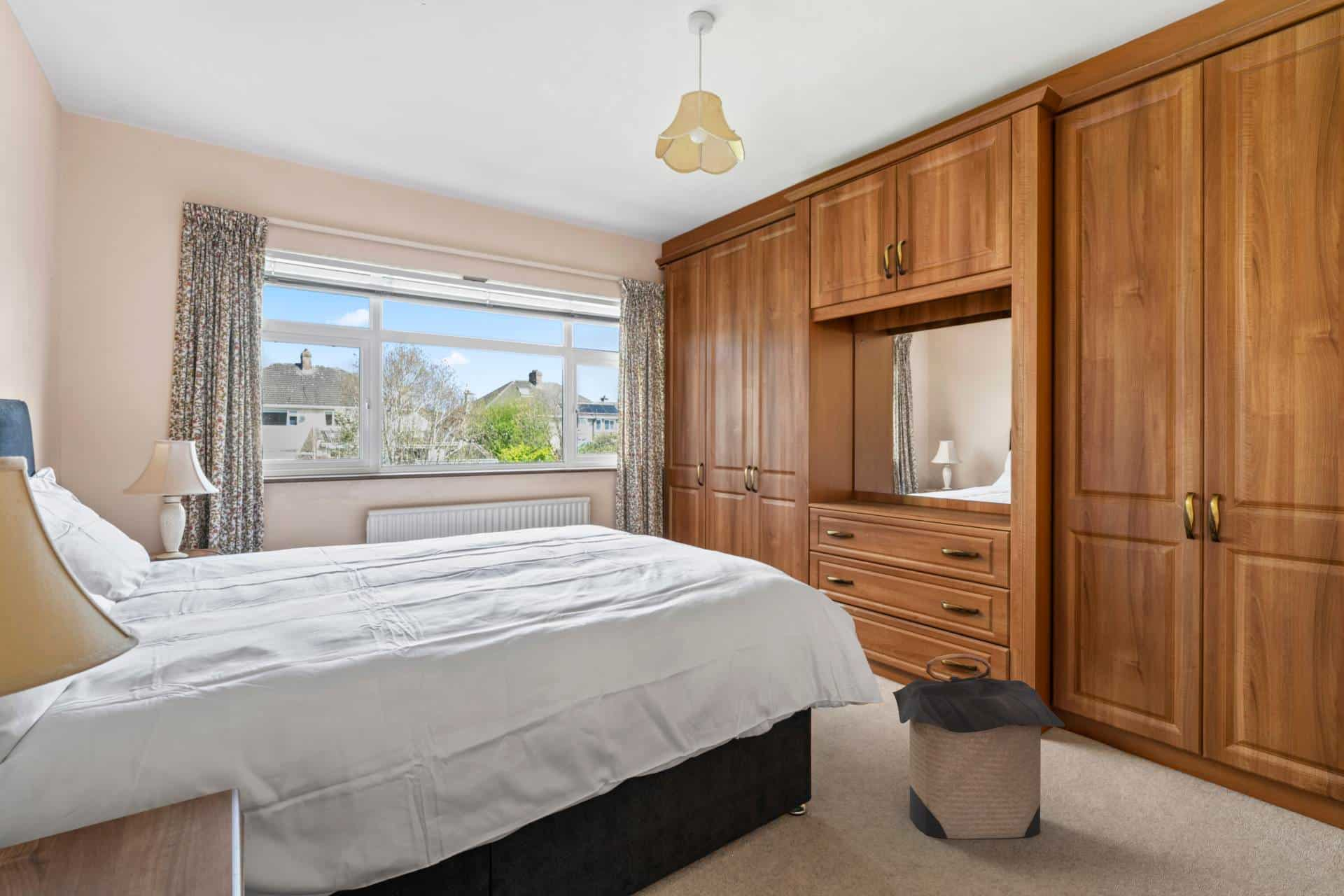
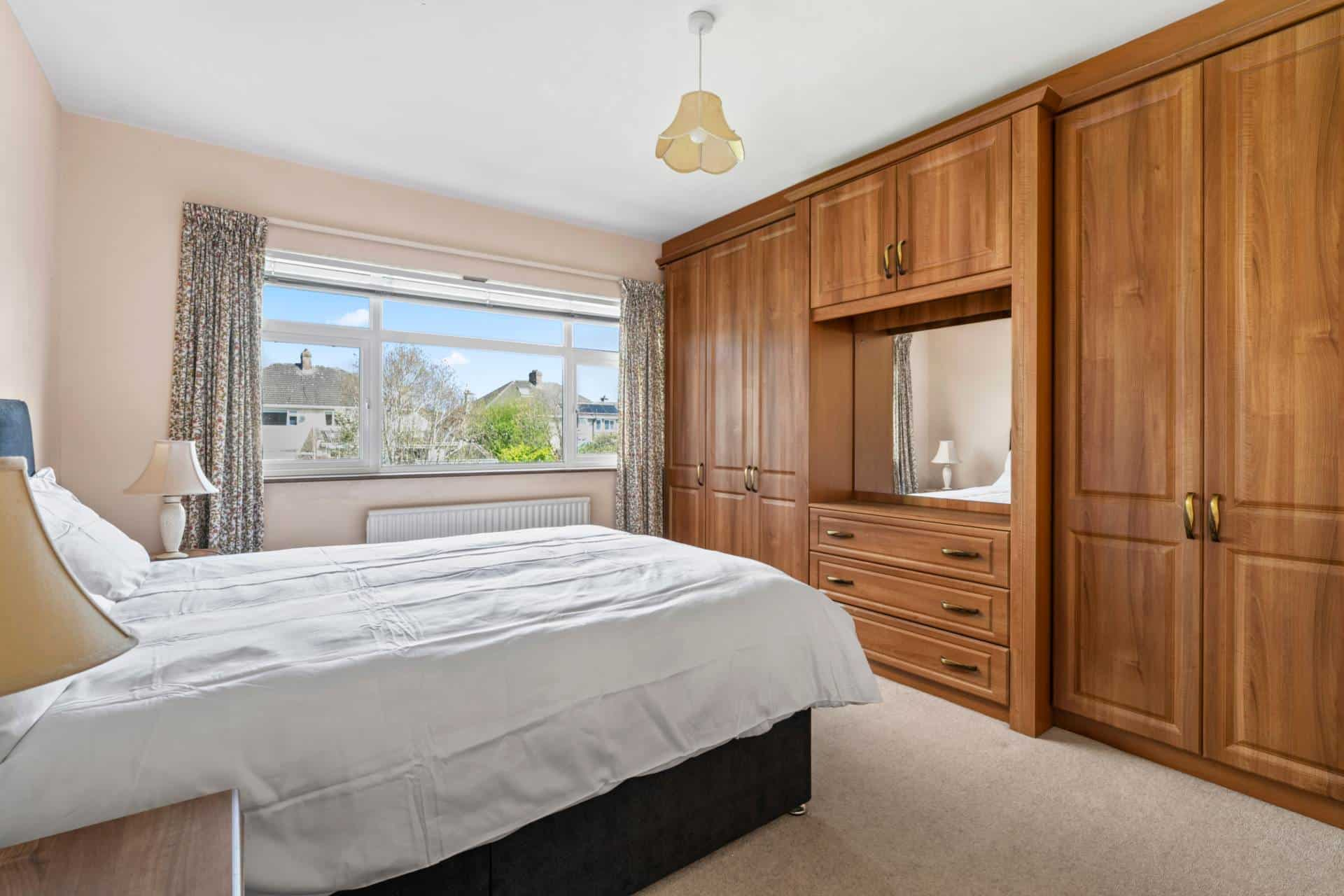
- laundry hamper [892,653,1066,840]
